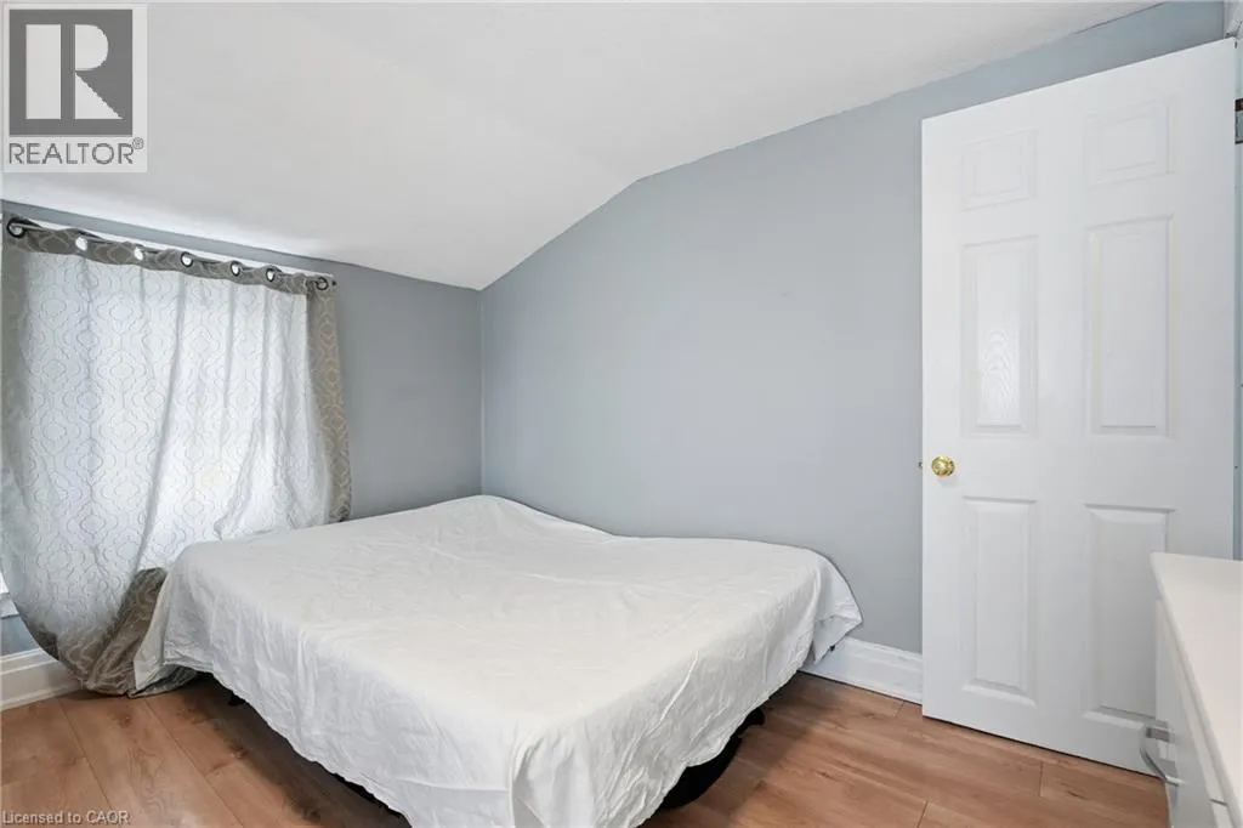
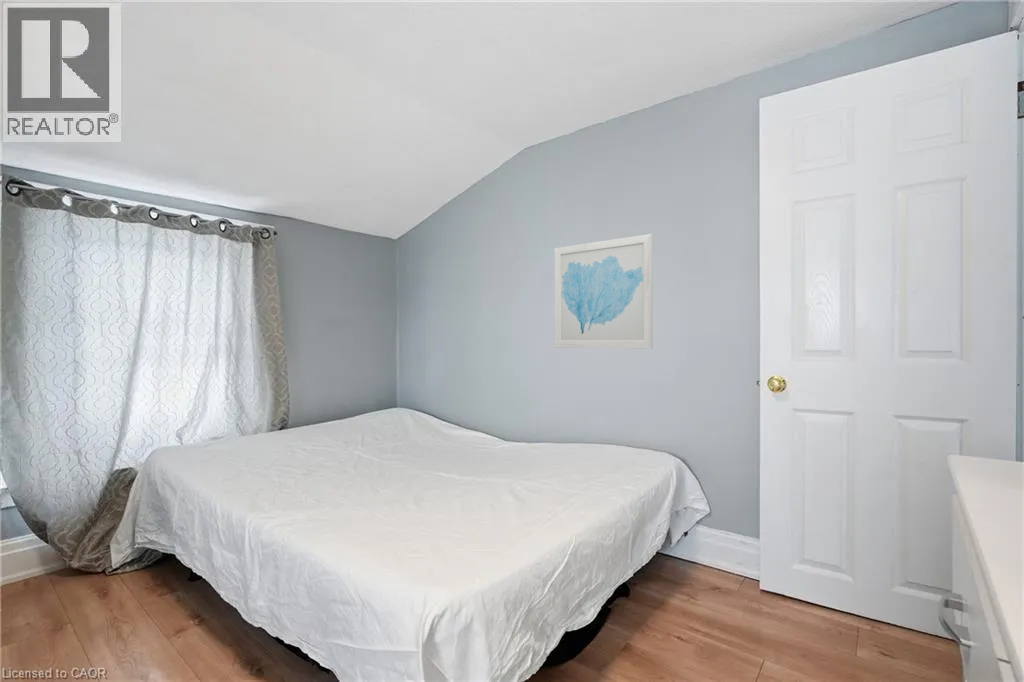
+ wall art [553,233,653,350]
